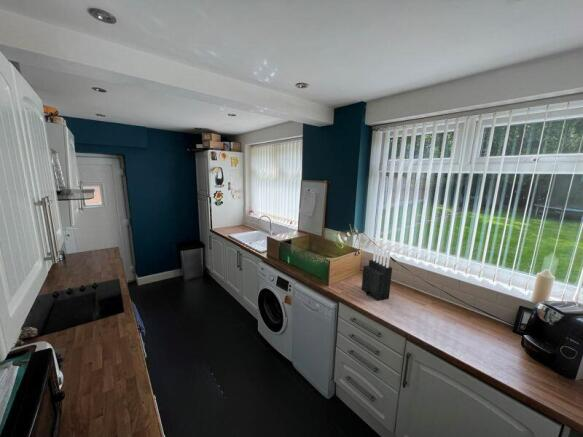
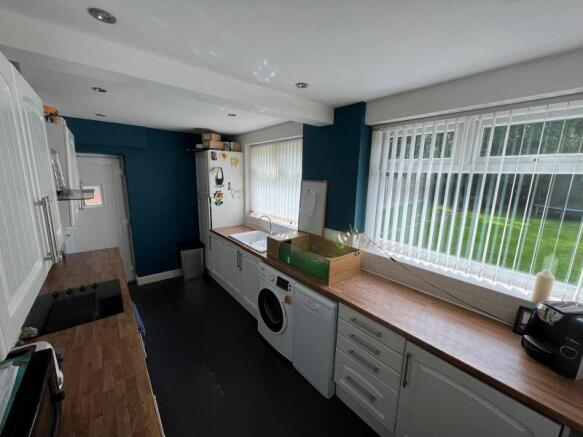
- knife block [361,245,393,302]
